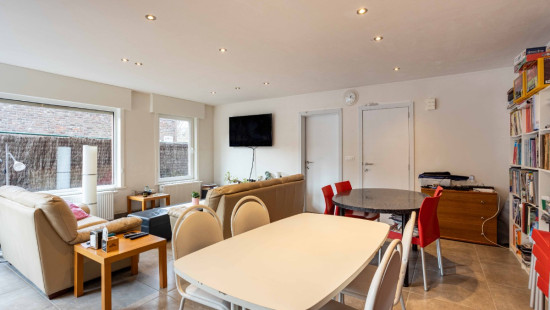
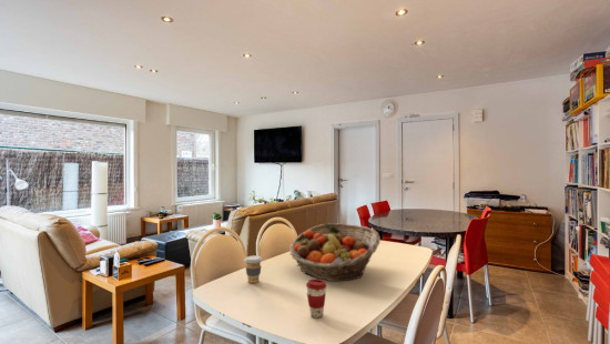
+ coffee cup [305,277,328,318]
+ fruit basket [288,222,382,282]
+ coffee cup [243,254,263,284]
